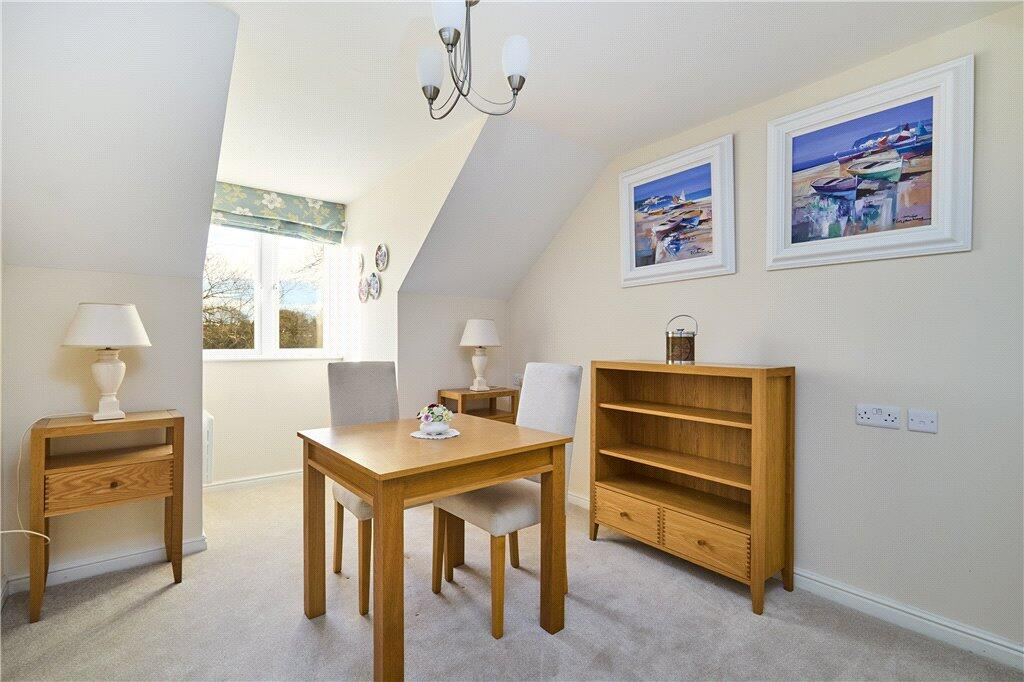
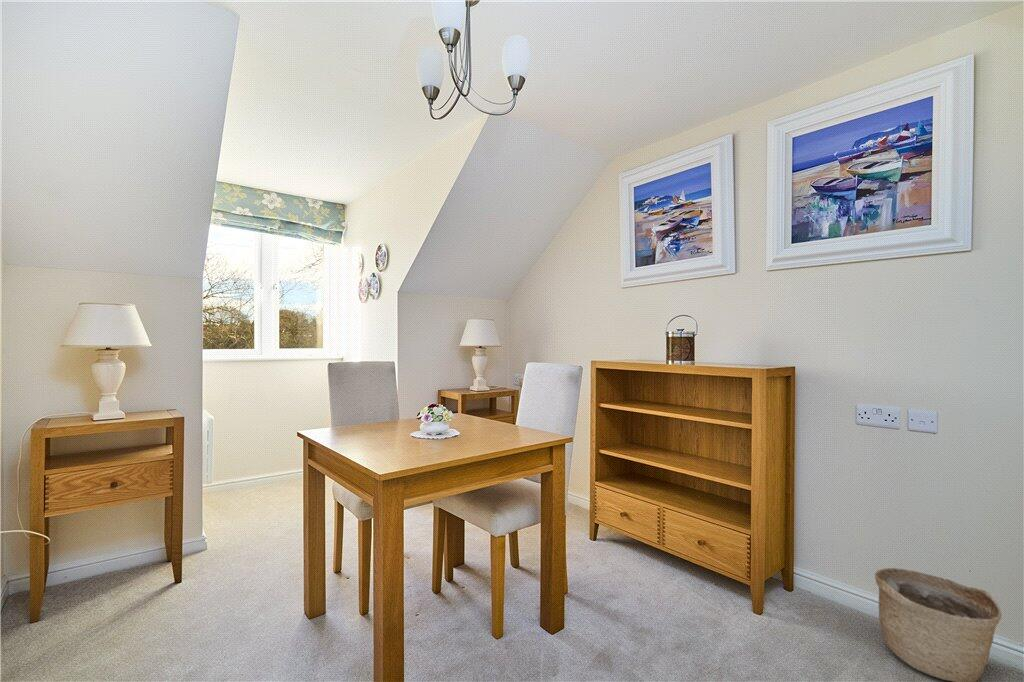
+ basket [874,567,1003,682]
